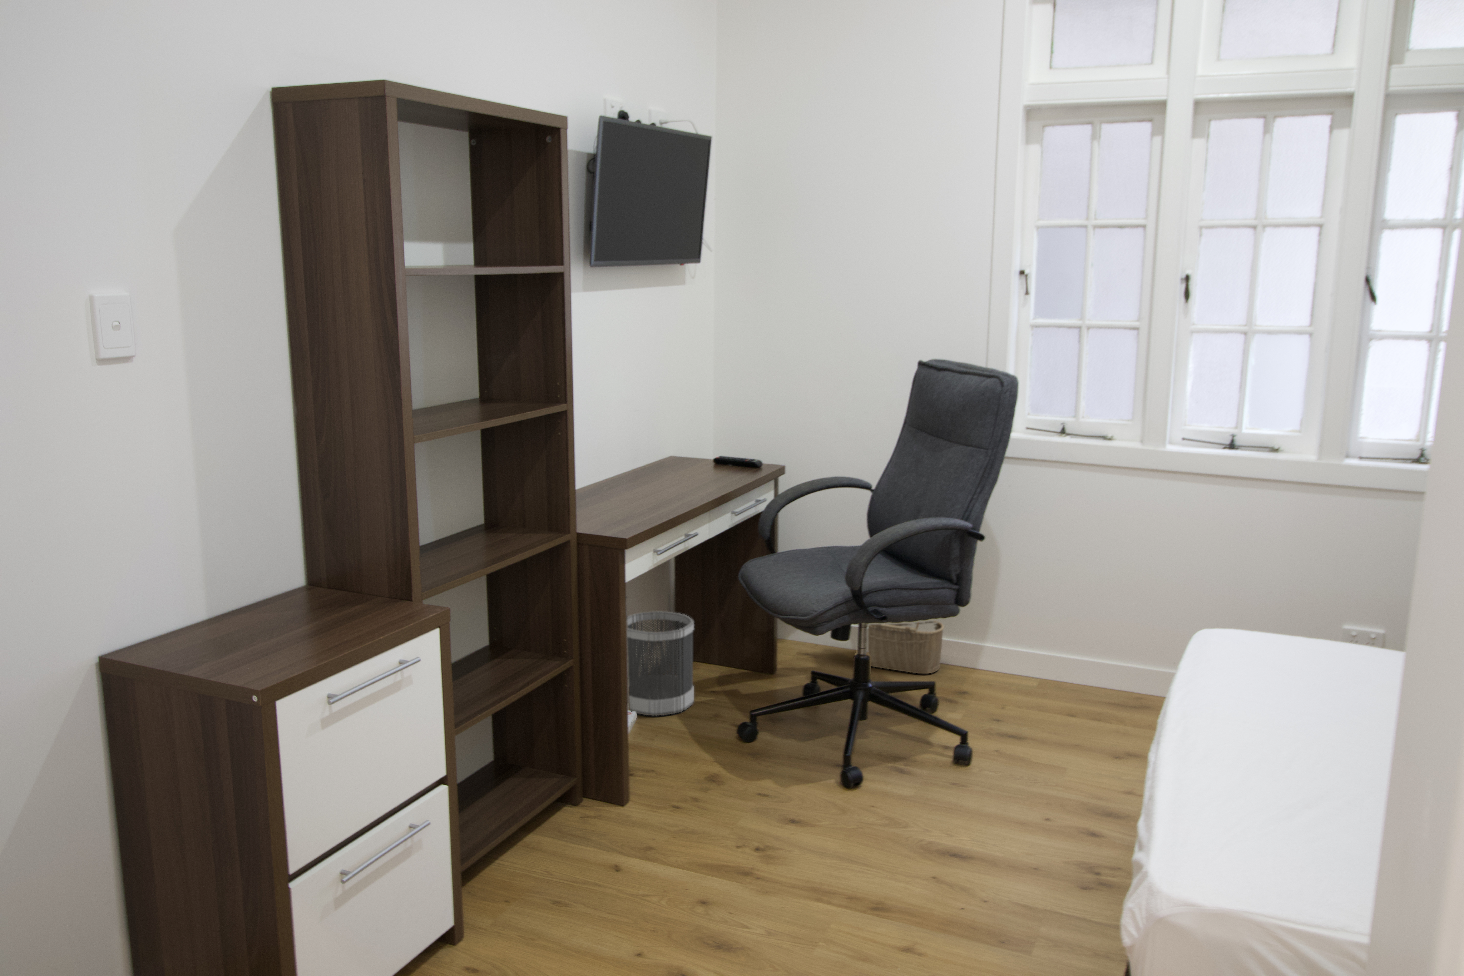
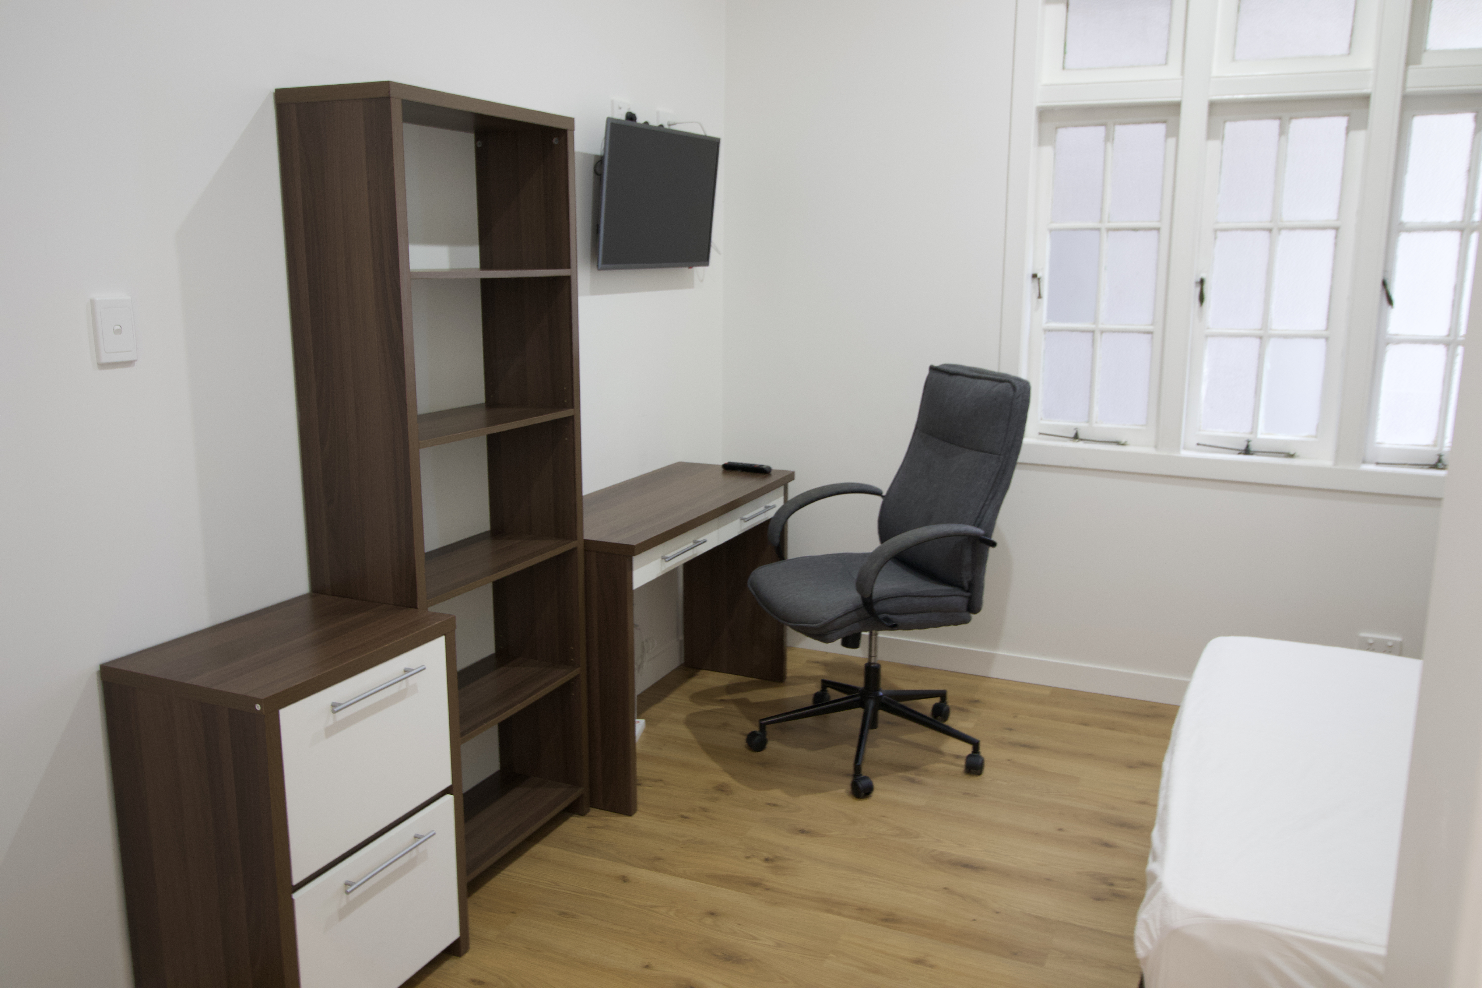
- wastebasket [627,611,695,716]
- wicker basket [868,621,944,674]
